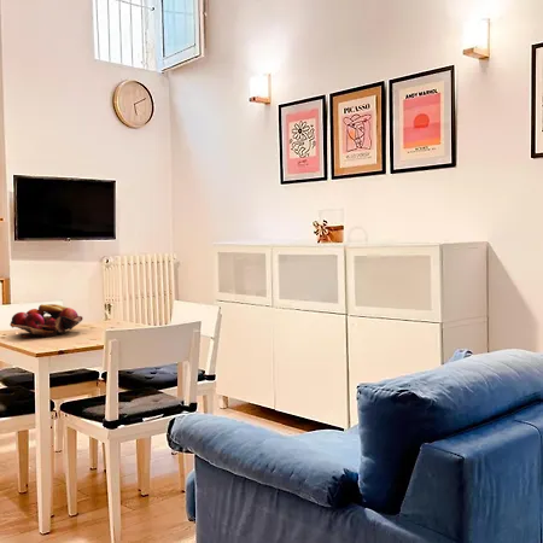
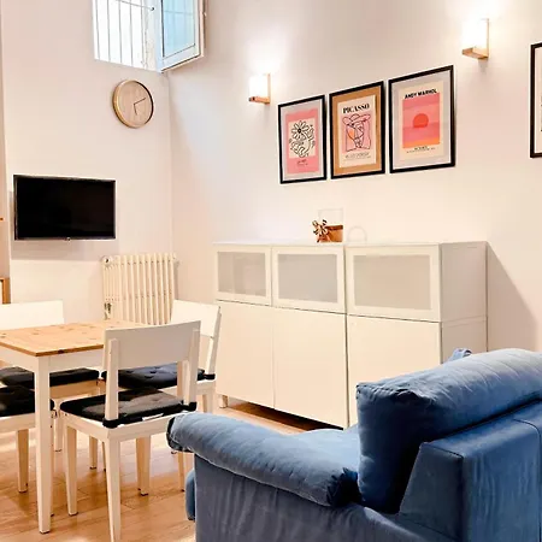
- fruit basket [8,303,84,339]
